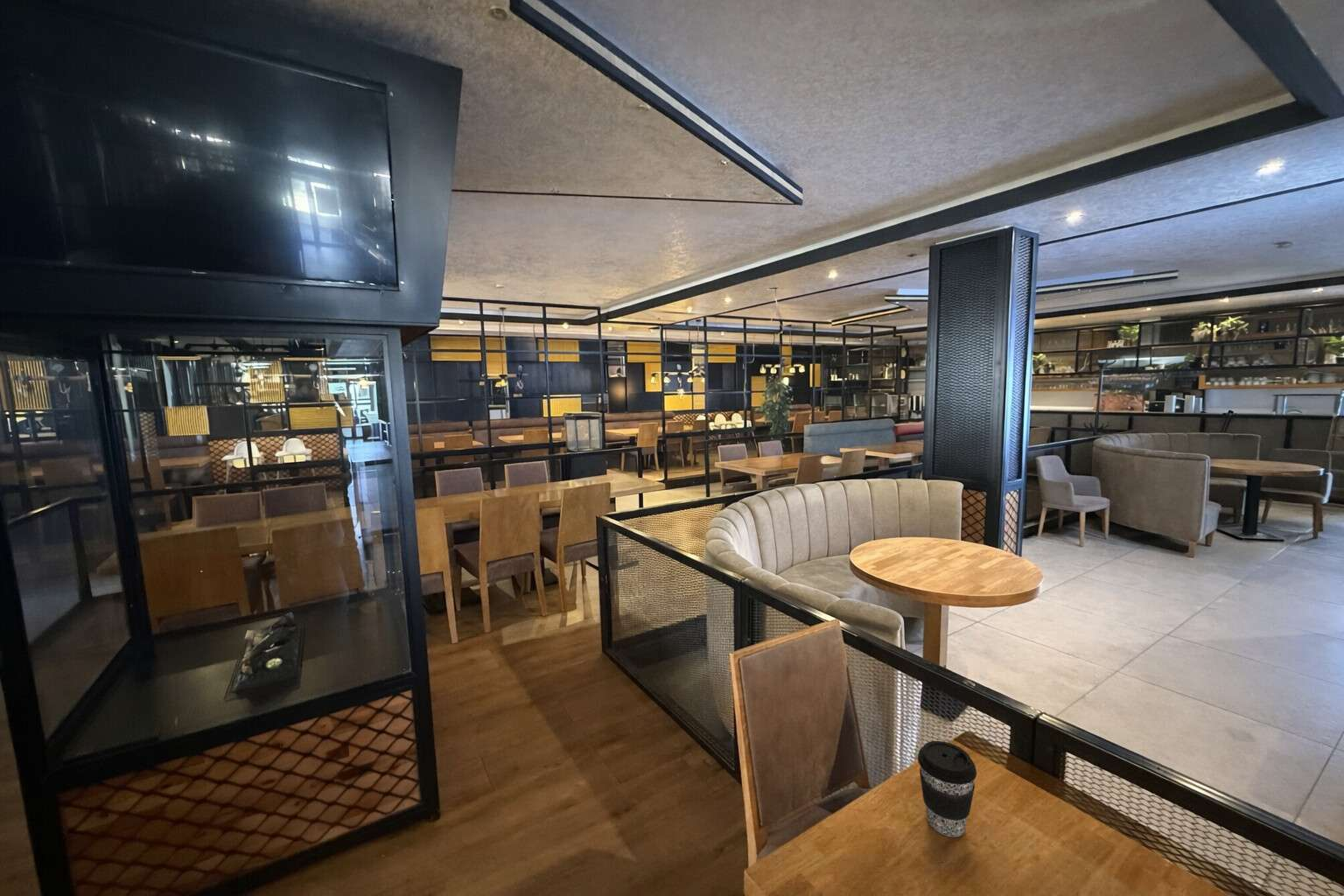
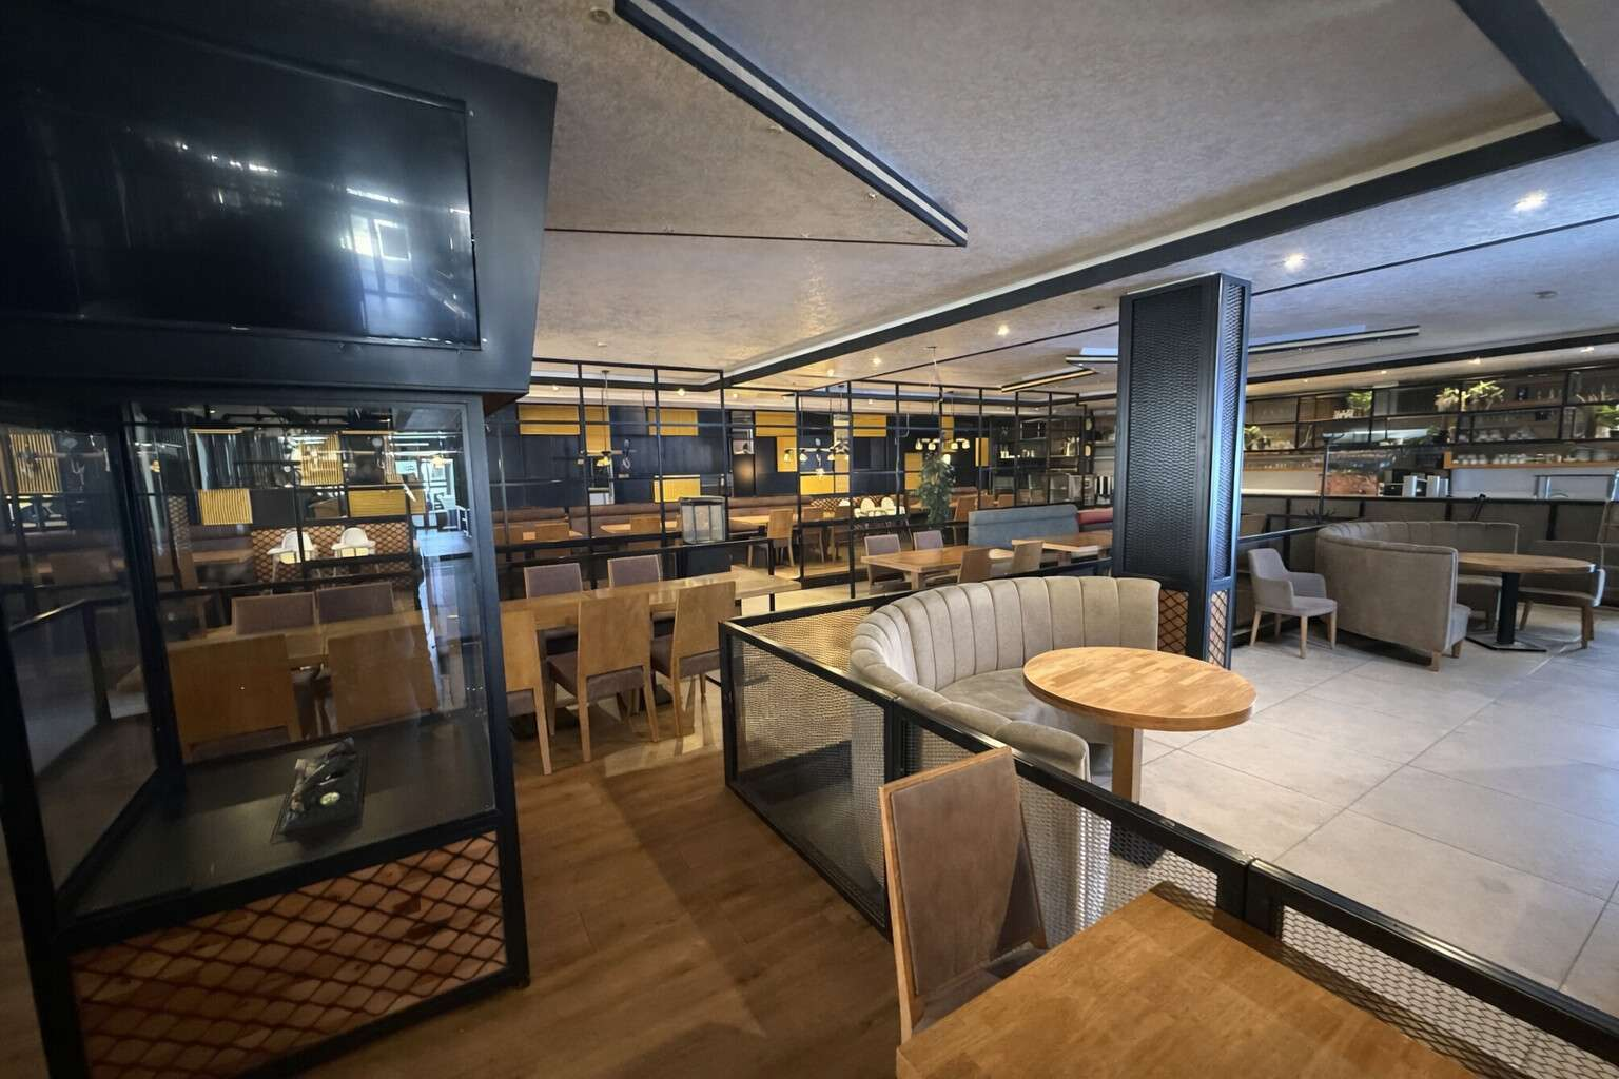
- coffee cup [917,740,977,837]
